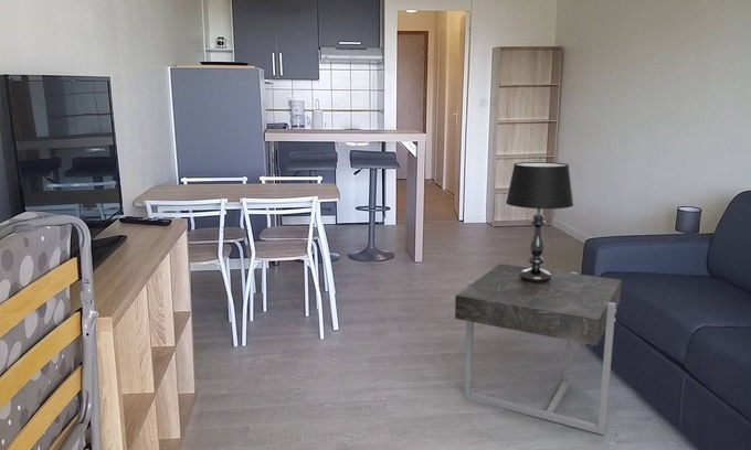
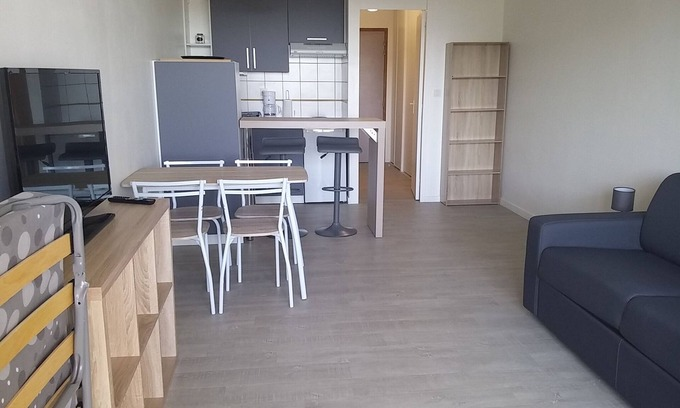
- table lamp [505,161,574,283]
- side table [454,262,623,436]
